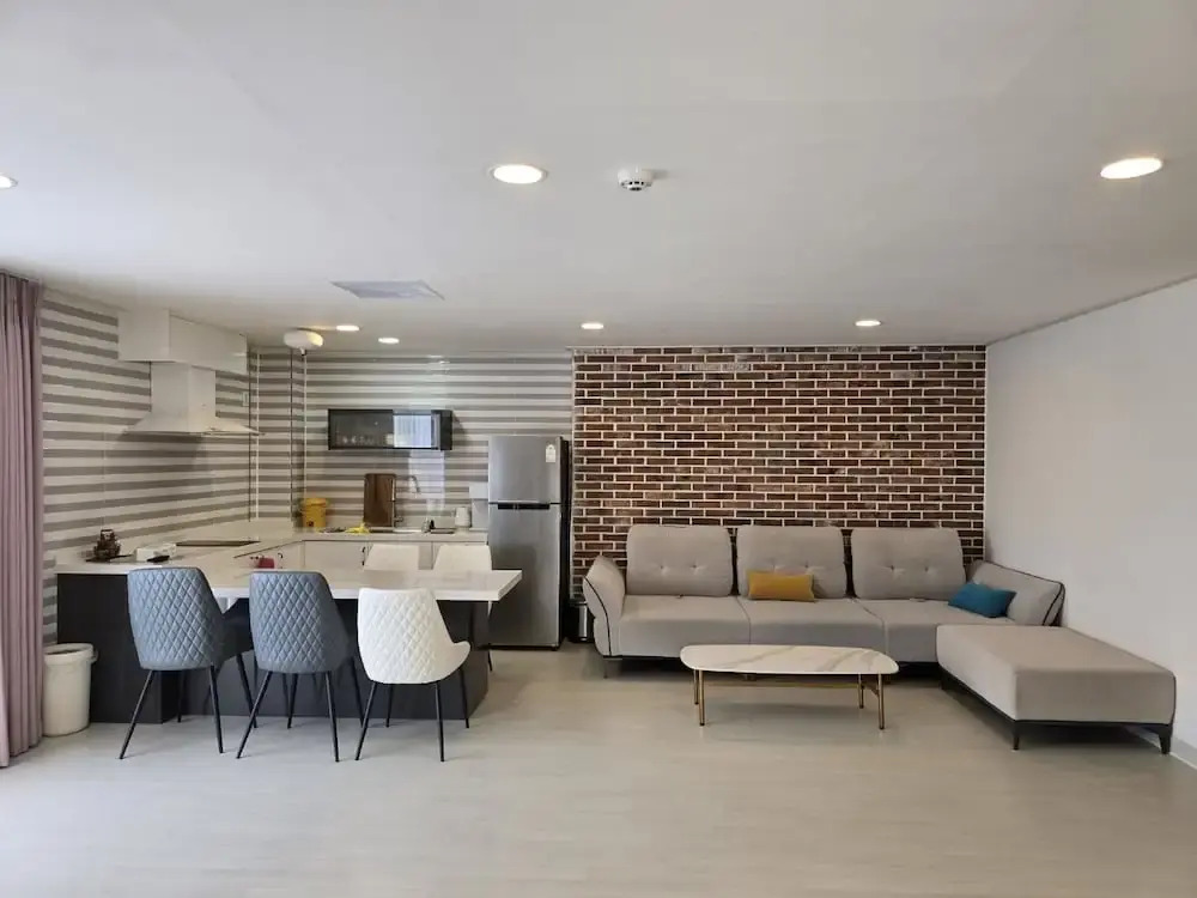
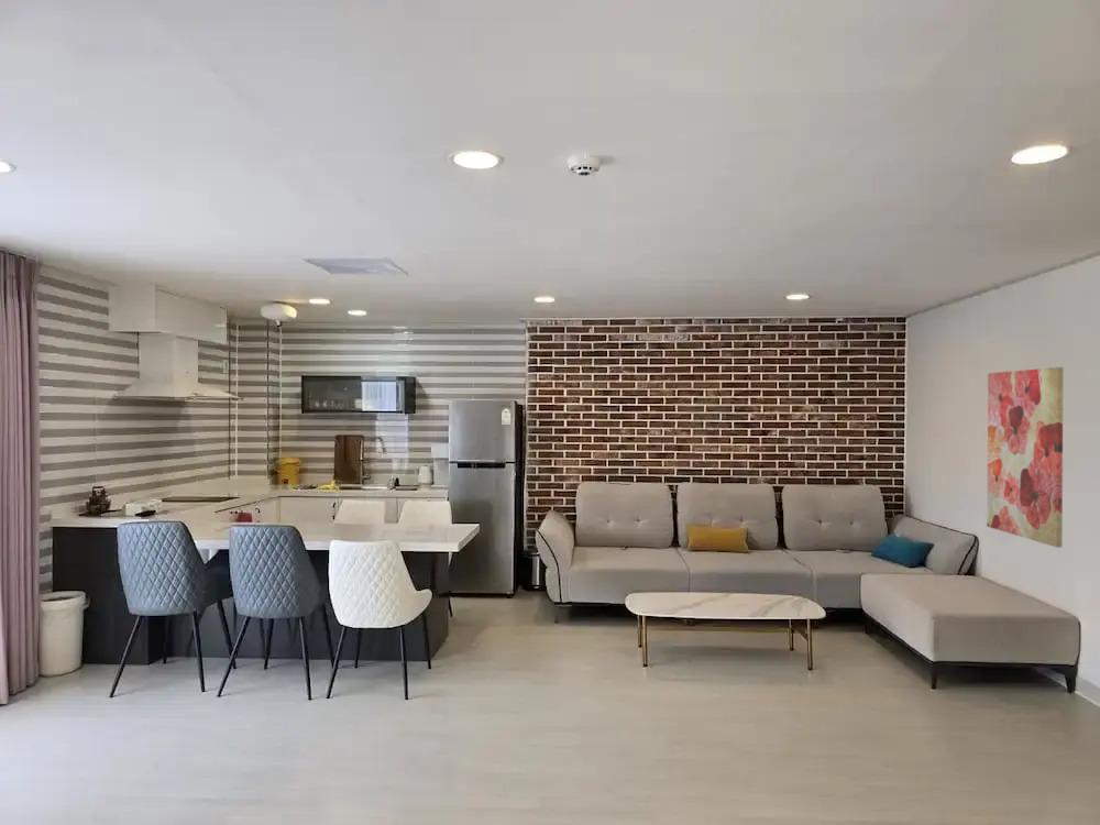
+ wall art [986,366,1065,549]
